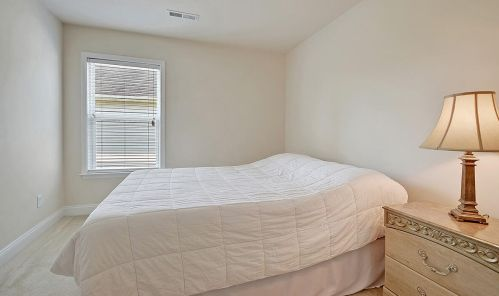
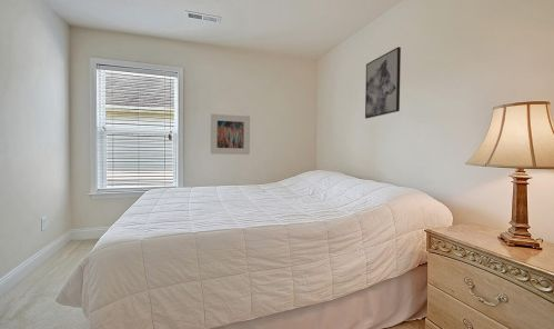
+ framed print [210,113,251,156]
+ wall art [364,46,402,120]
